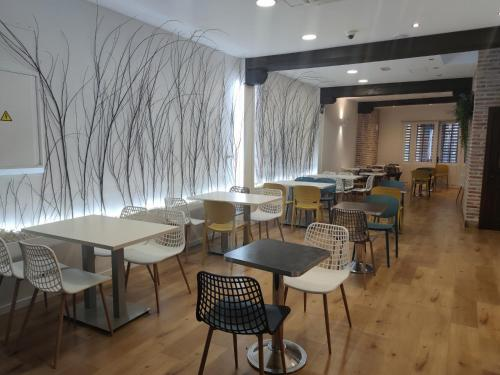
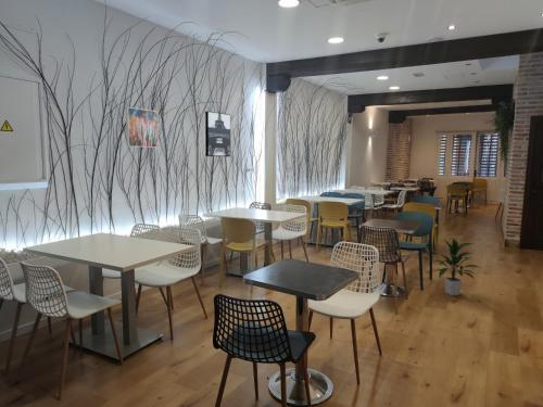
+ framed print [125,106,160,149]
+ indoor plant [431,238,482,296]
+ wall art [204,111,231,157]
